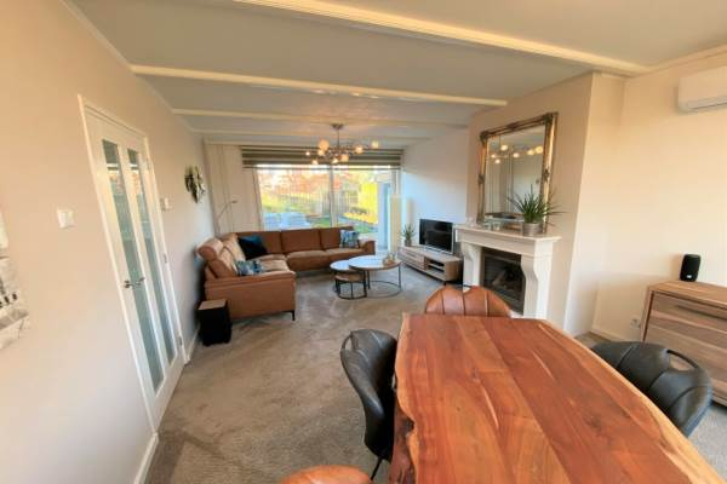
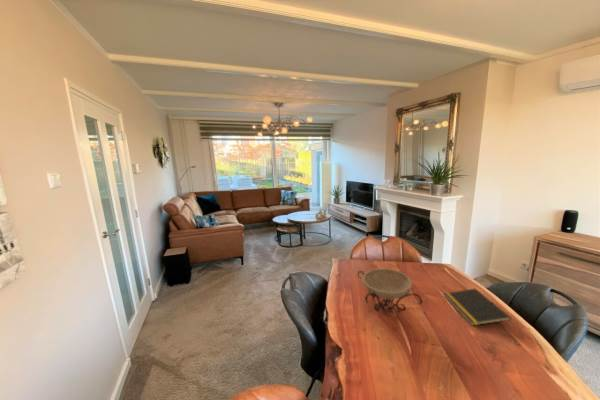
+ notepad [443,288,512,327]
+ decorative bowl [356,268,423,314]
